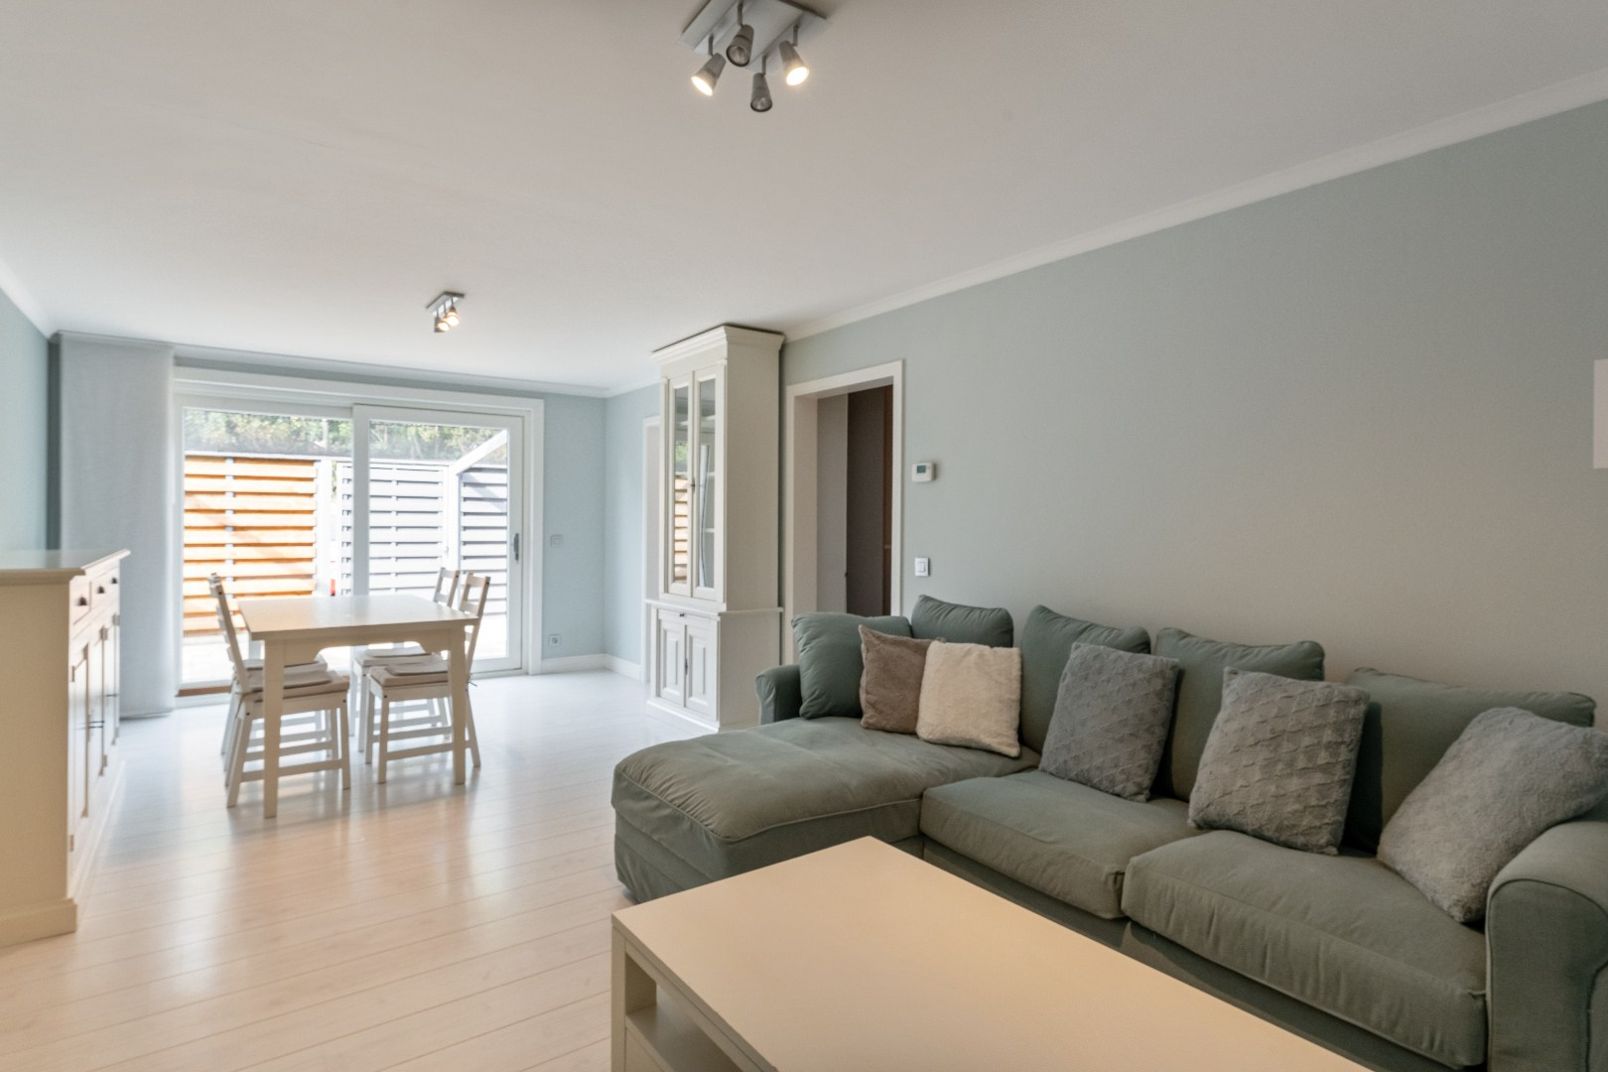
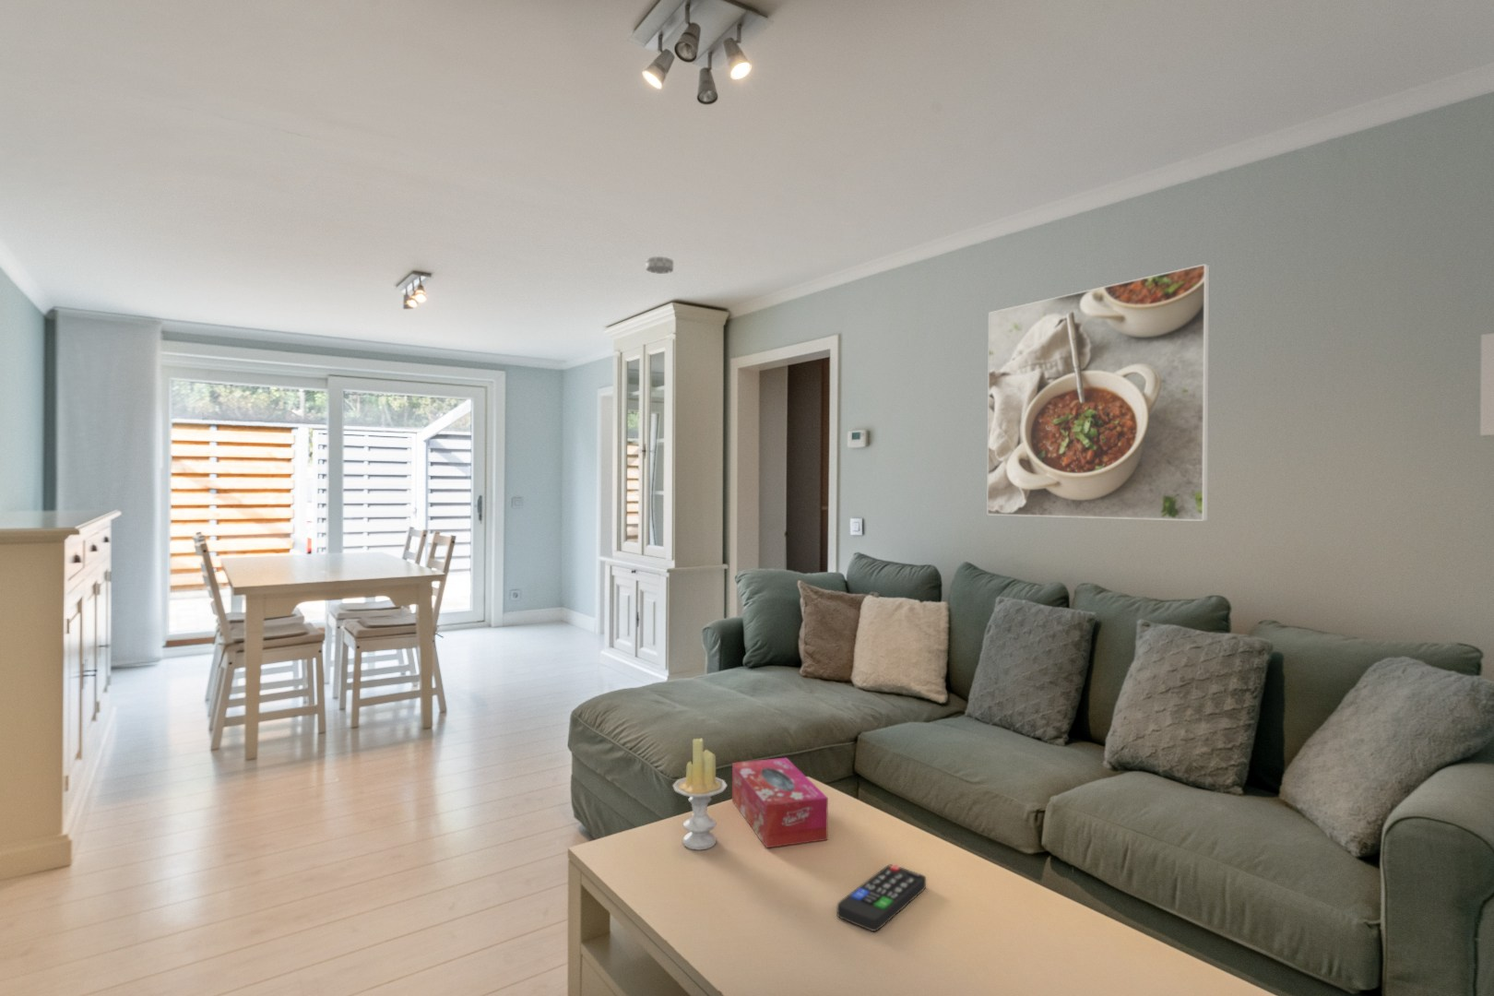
+ candle [671,738,728,851]
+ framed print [986,262,1211,522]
+ smoke detector [646,256,674,275]
+ remote control [836,864,927,933]
+ tissue box [731,757,829,848]
